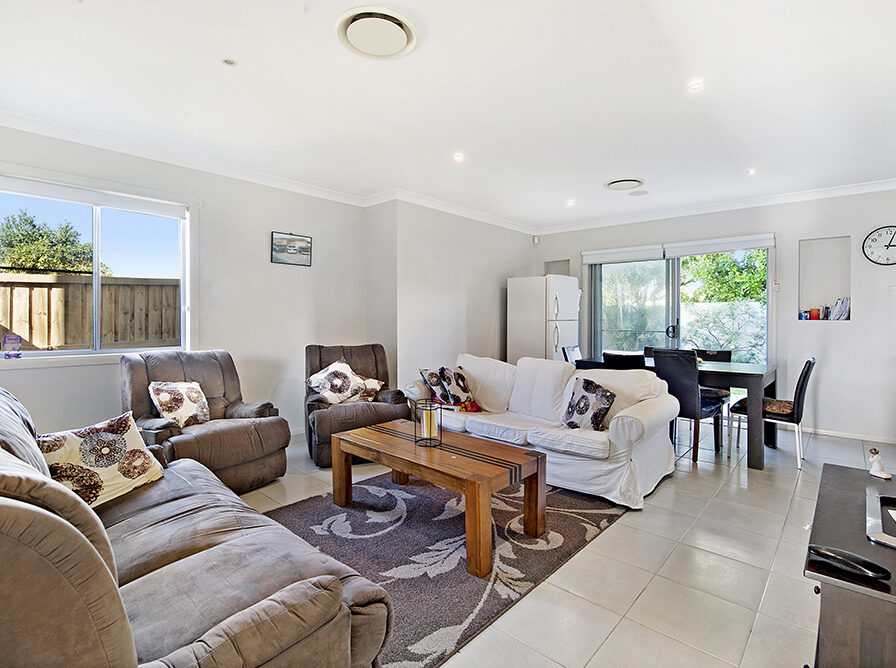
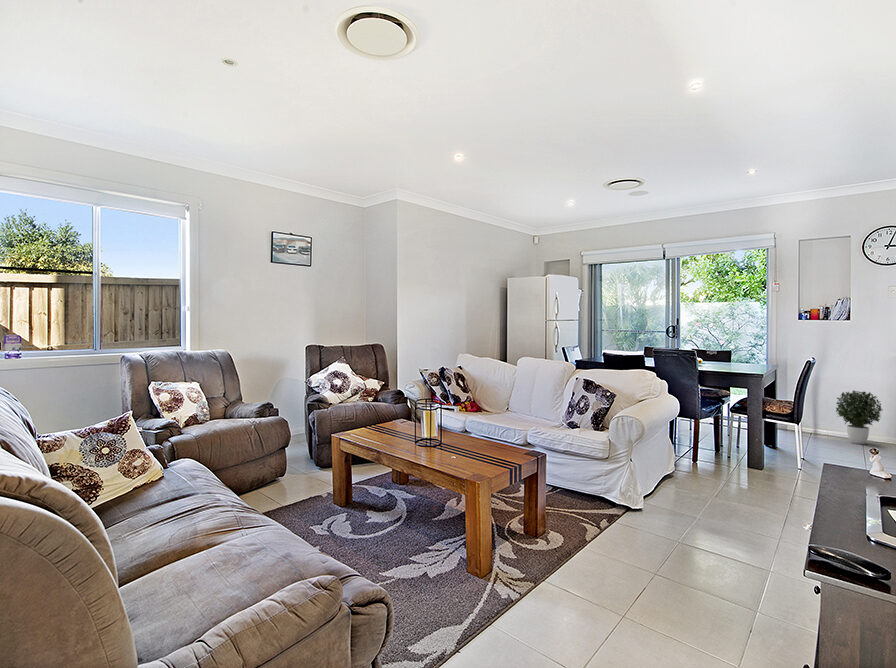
+ potted plant [835,389,884,445]
